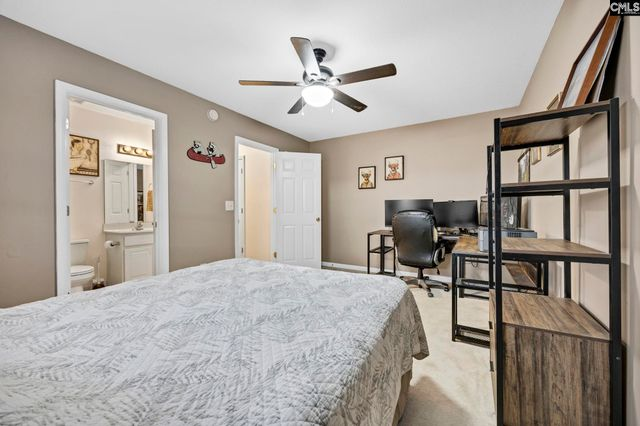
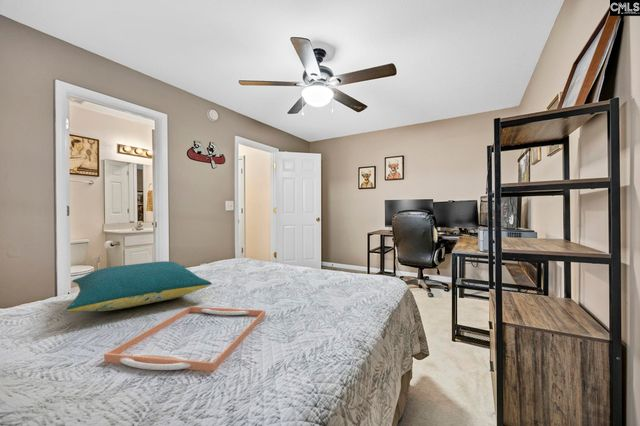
+ pillow [66,260,213,312]
+ serving tray [103,305,266,372]
